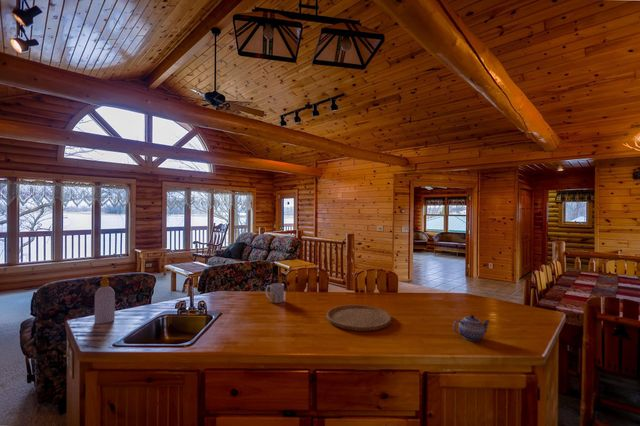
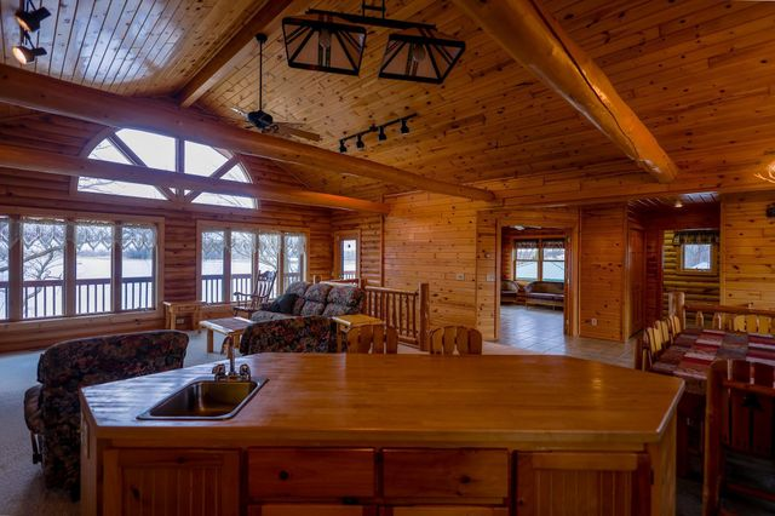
- mug [264,282,285,304]
- soap bottle [94,275,116,325]
- cutting board [325,304,393,332]
- teapot [452,314,491,342]
